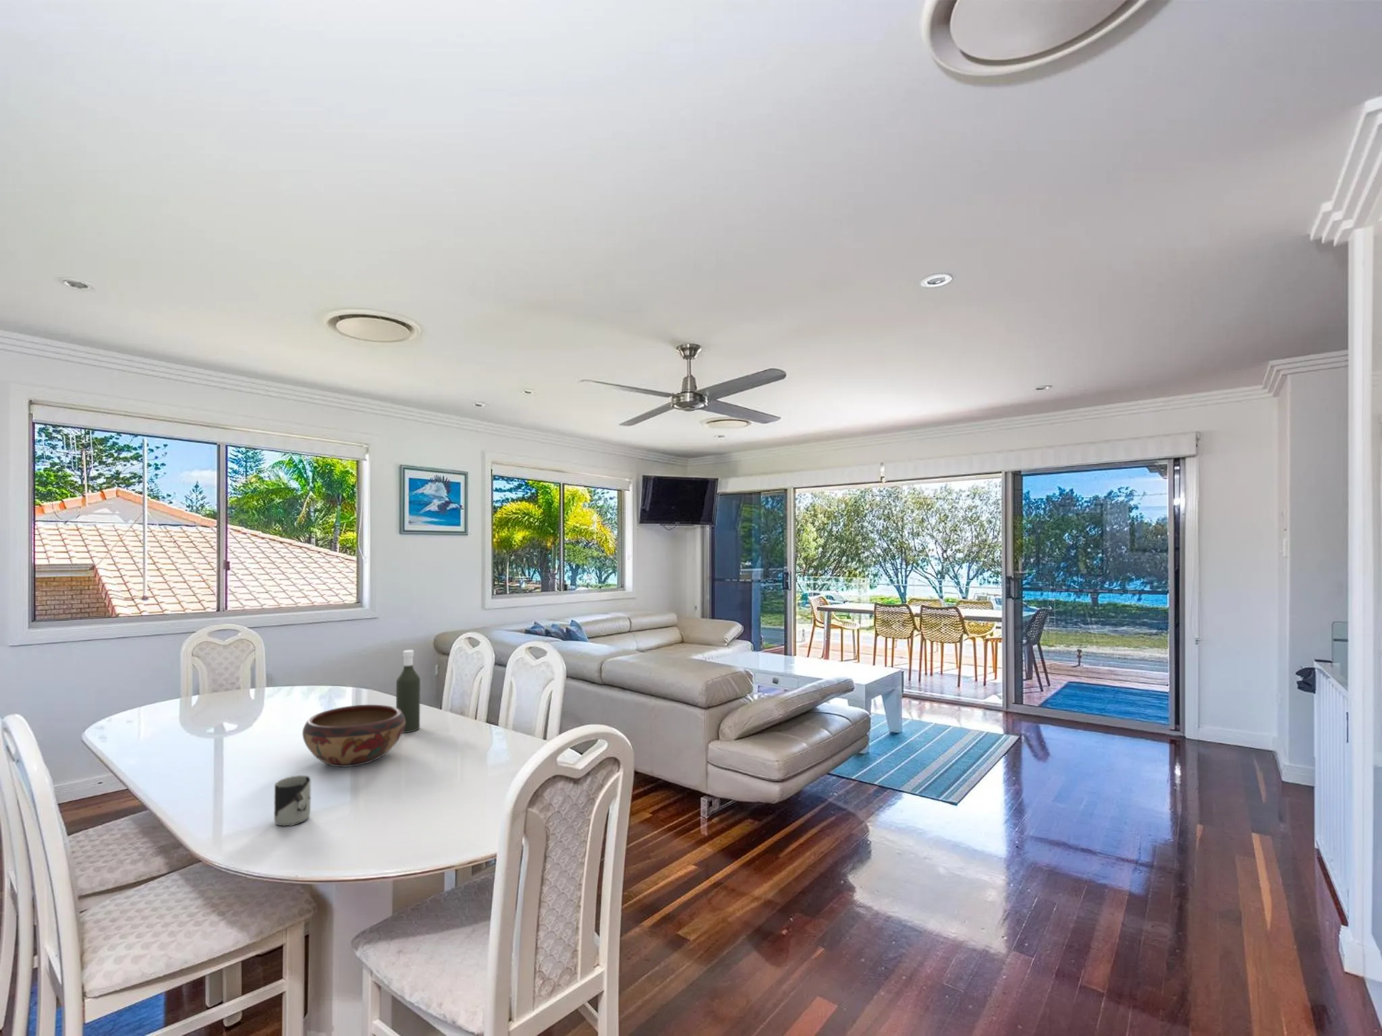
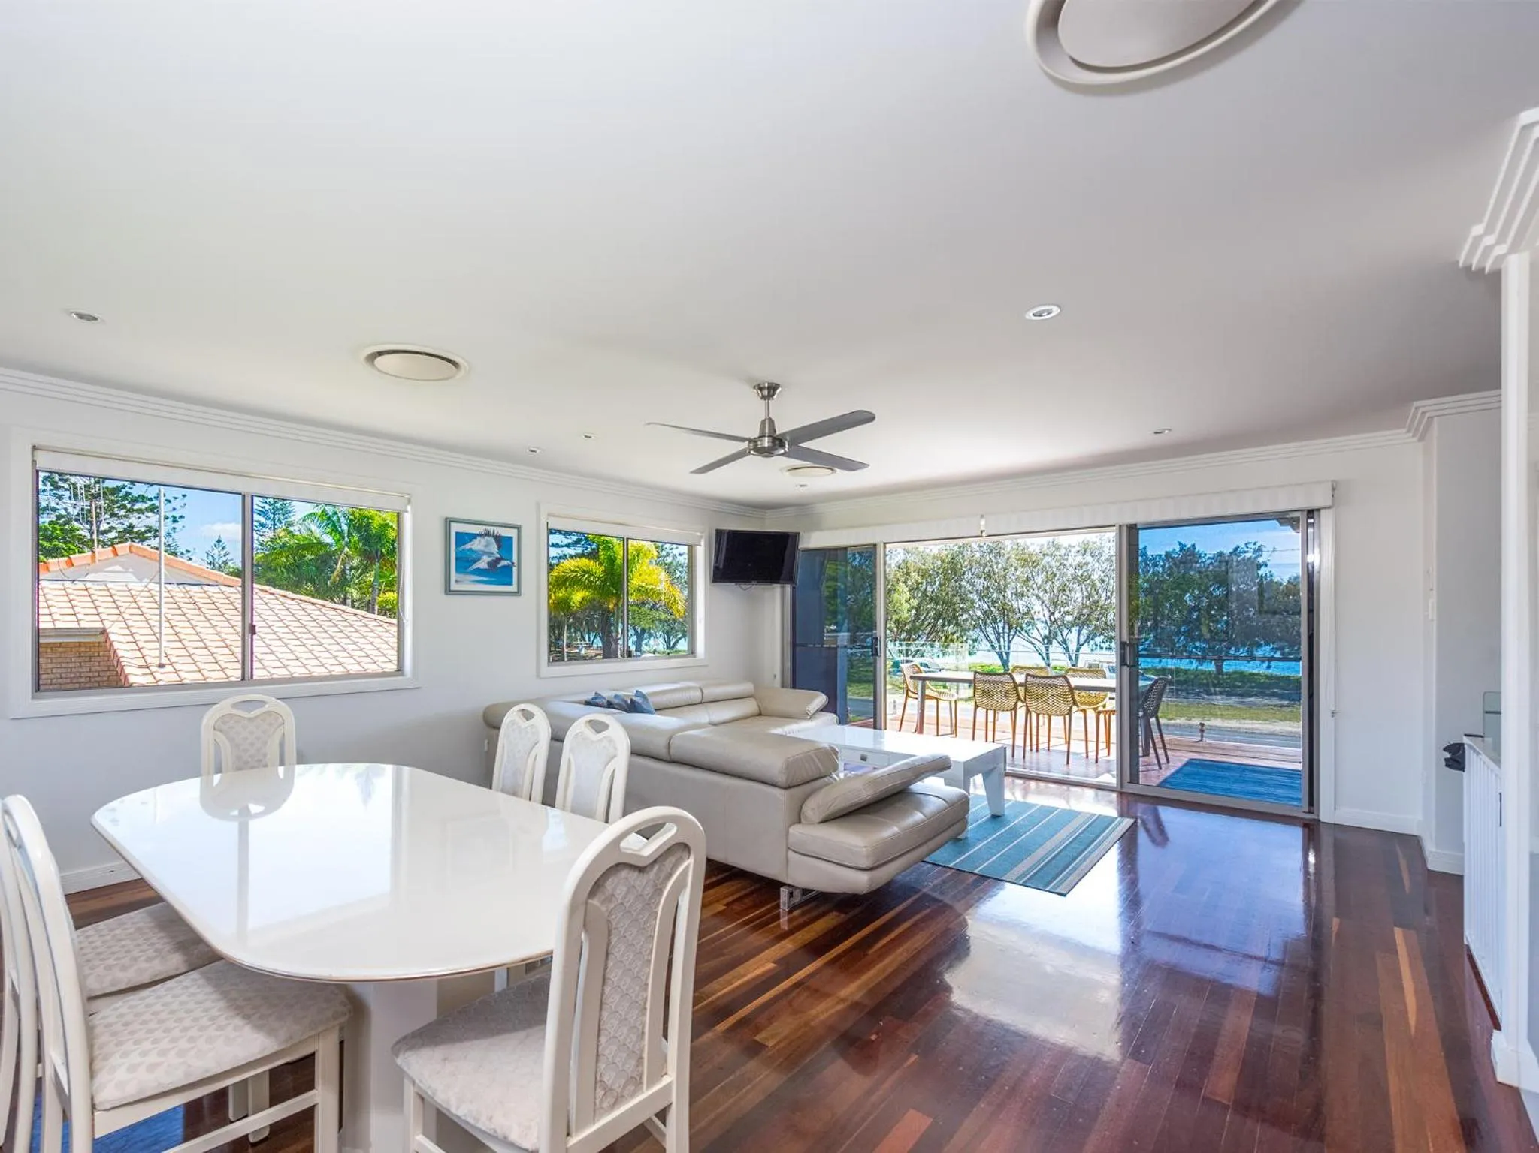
- cup [273,775,311,827]
- decorative bowl [301,704,406,767]
- bottle [395,650,421,733]
